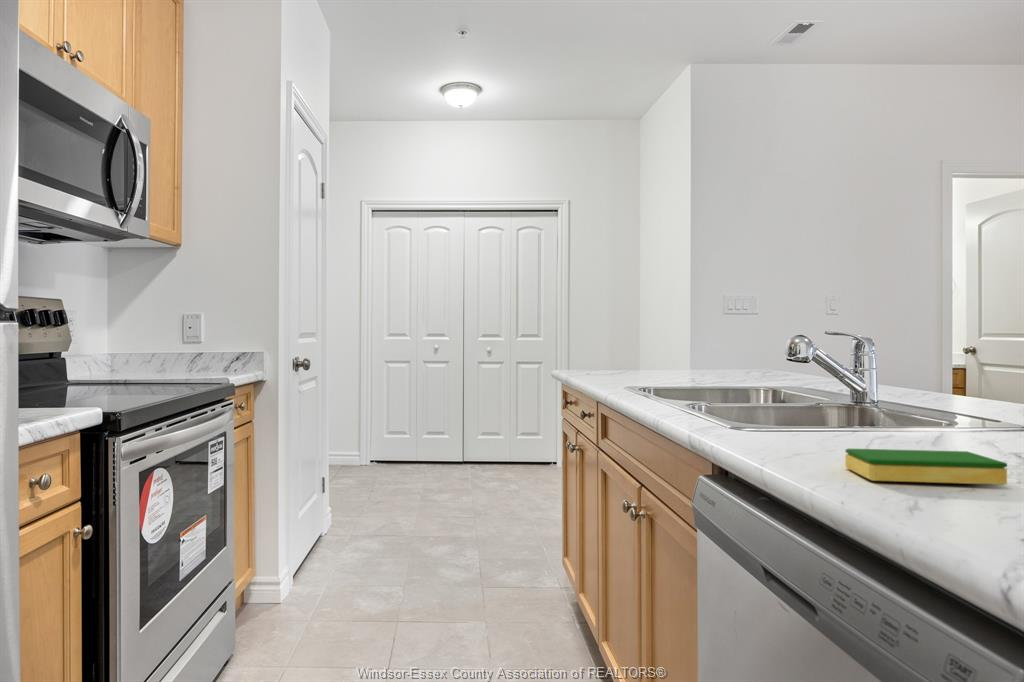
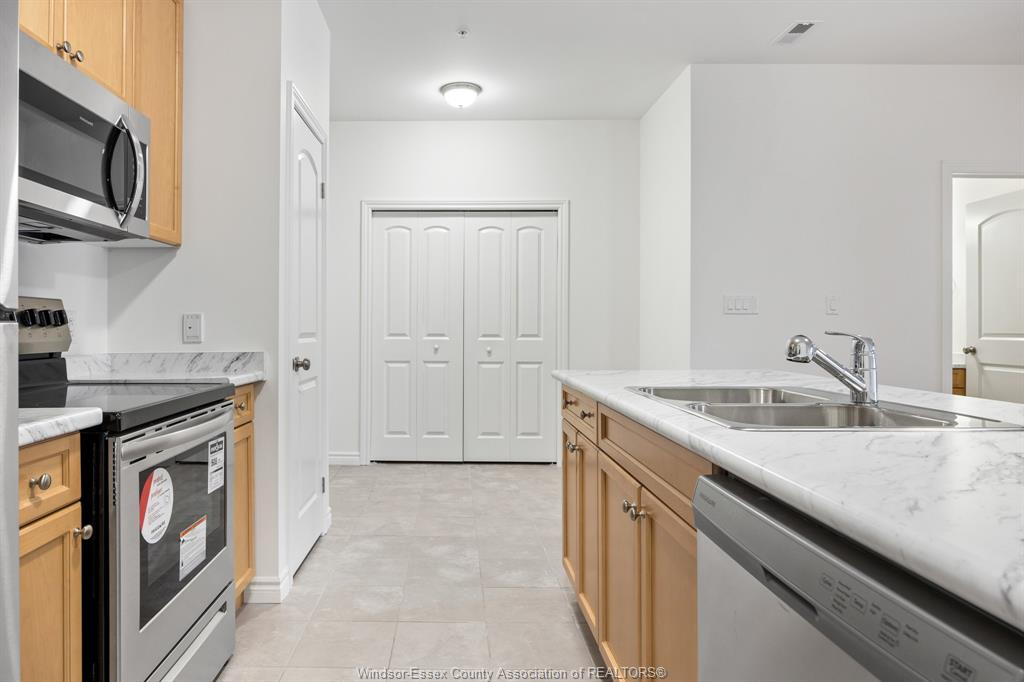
- dish sponge [844,448,1008,486]
